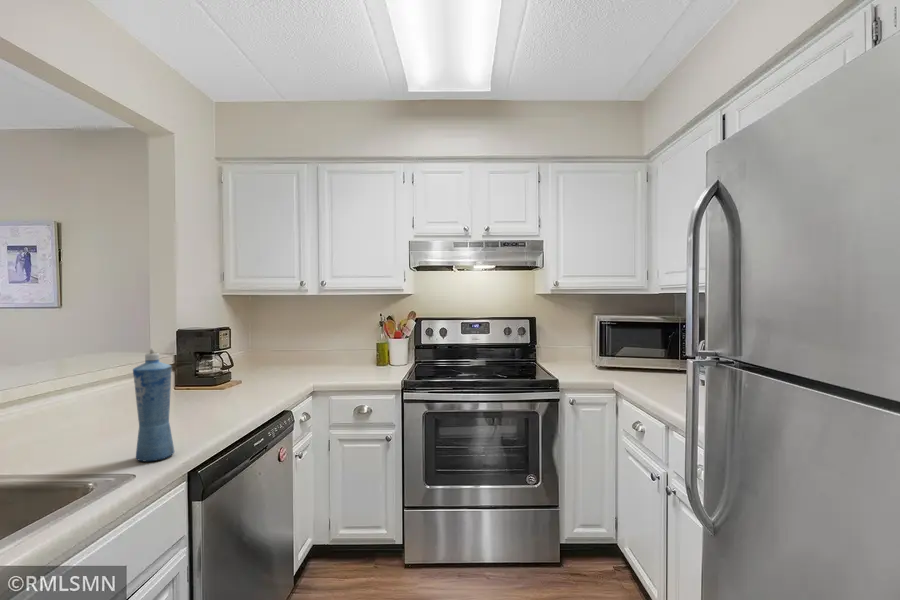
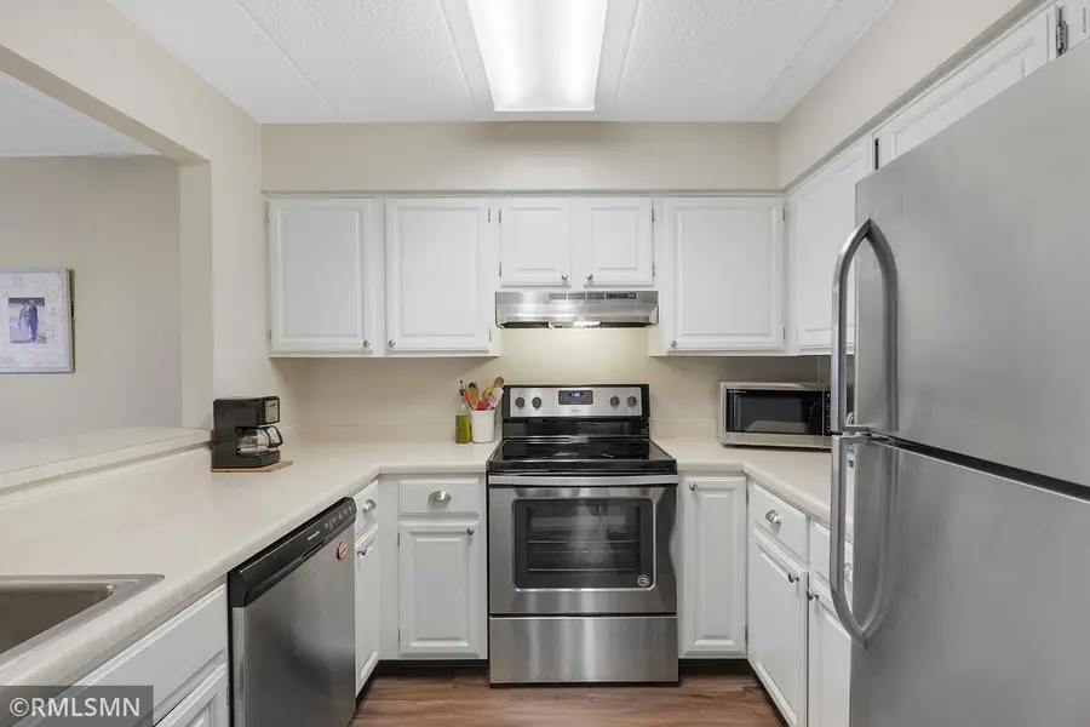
- squeeze bottle [132,348,175,463]
